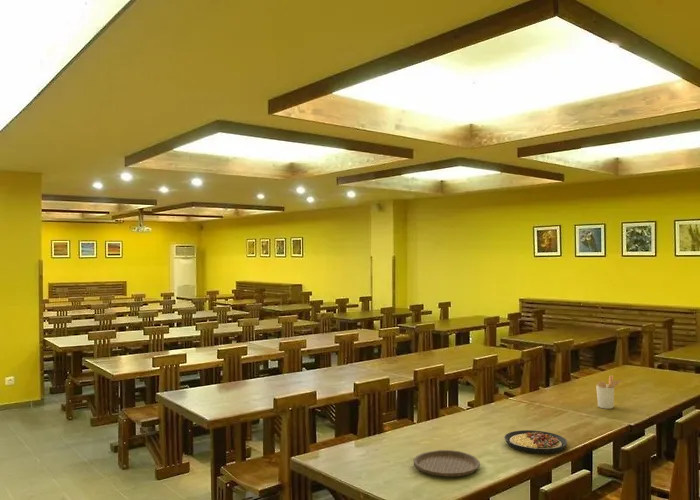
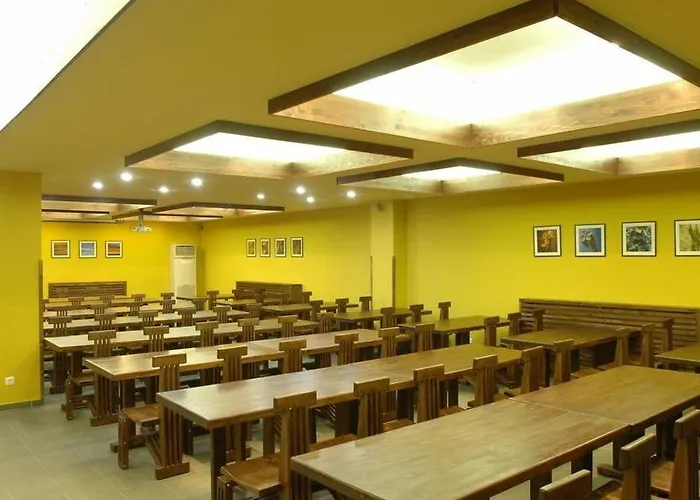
- plate [413,449,481,478]
- utensil holder [595,374,624,410]
- plate [504,429,568,455]
